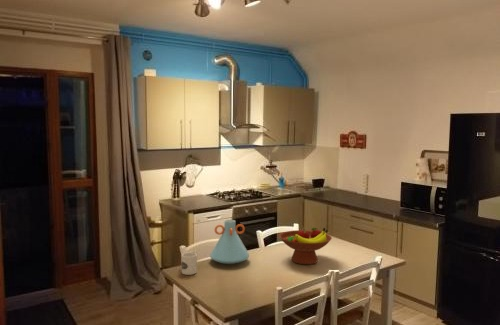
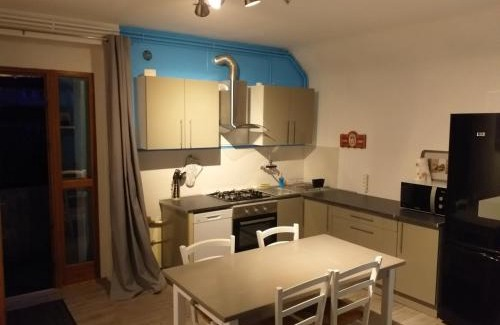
- fruit bowl [278,227,332,265]
- vase [209,219,250,265]
- mug [180,252,198,276]
